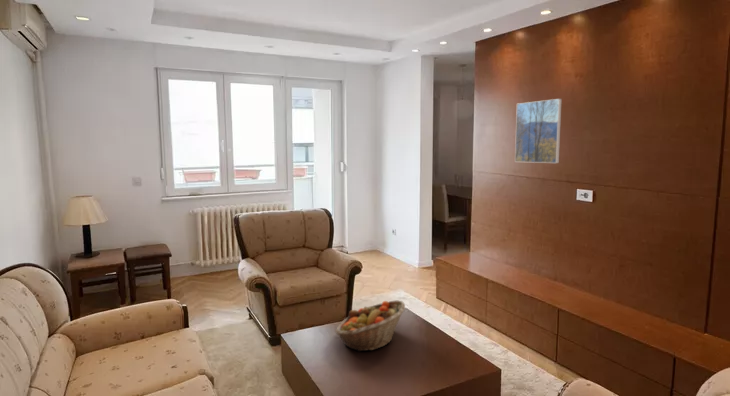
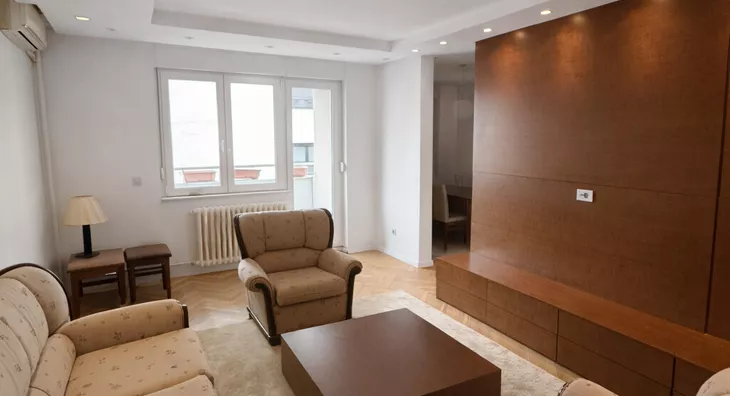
- fruit basket [335,299,406,352]
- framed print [514,98,563,164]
